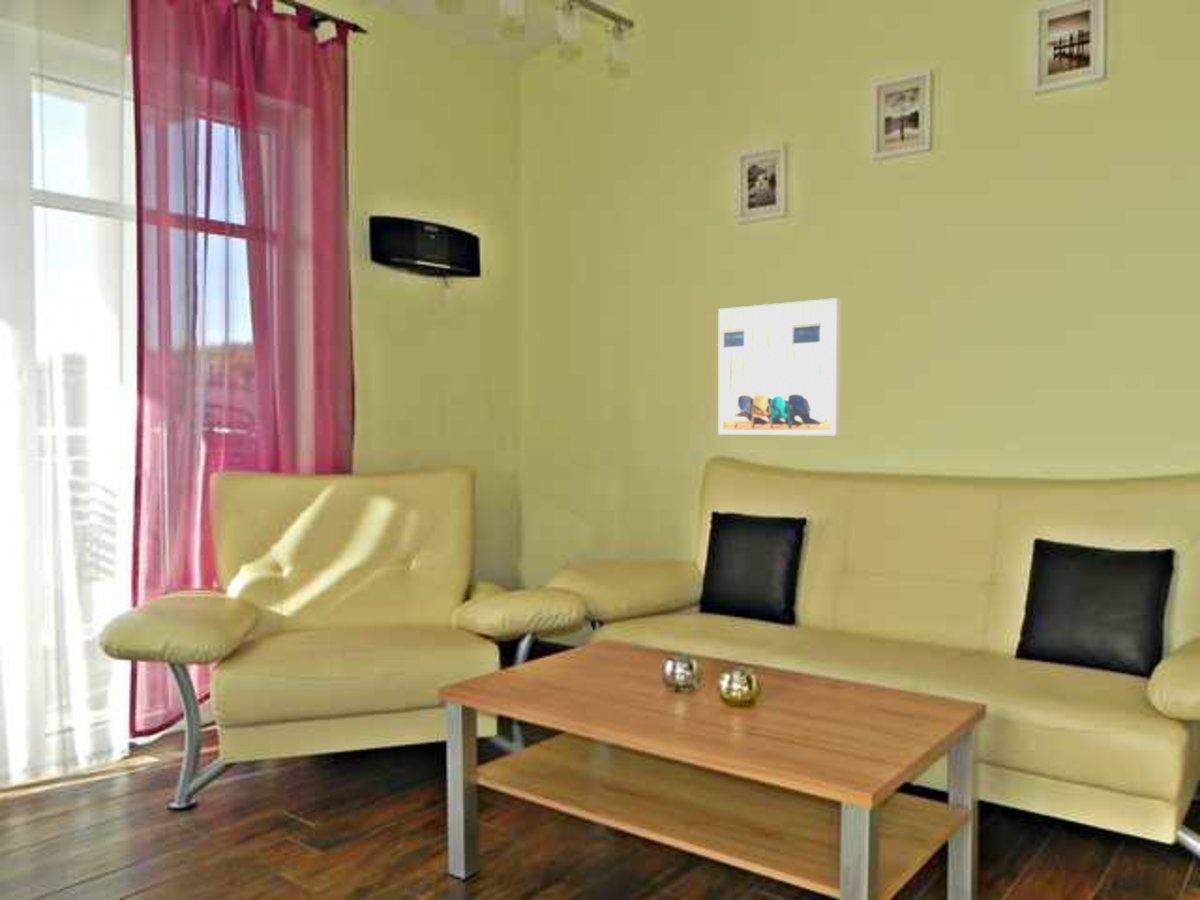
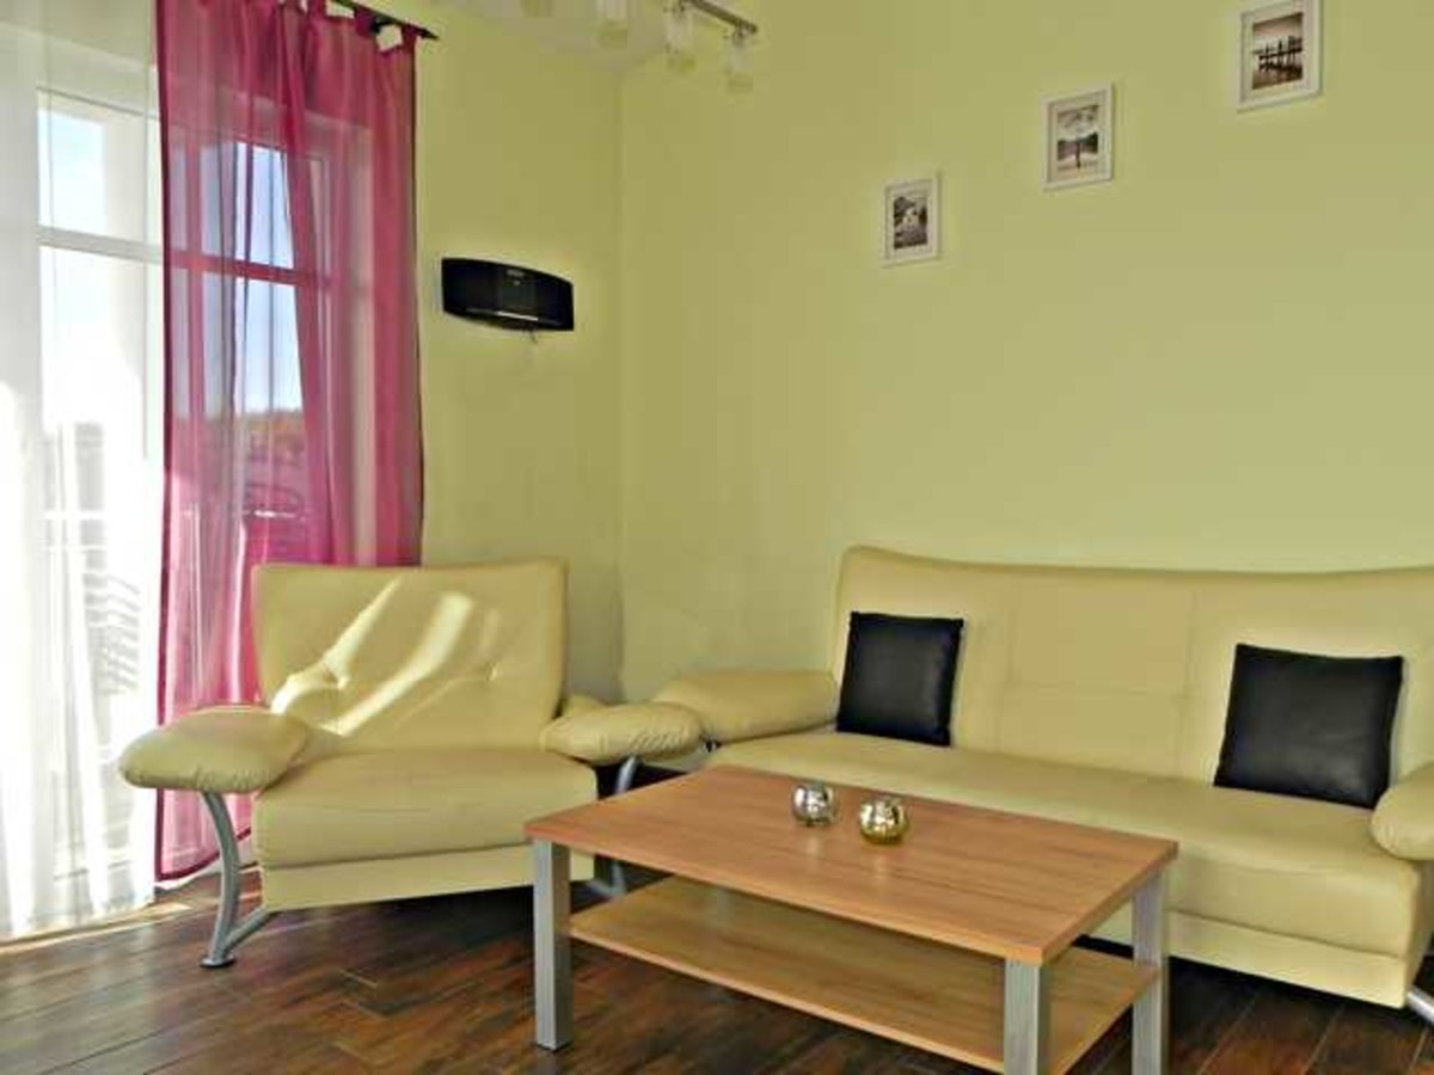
- wall art [717,297,842,436]
